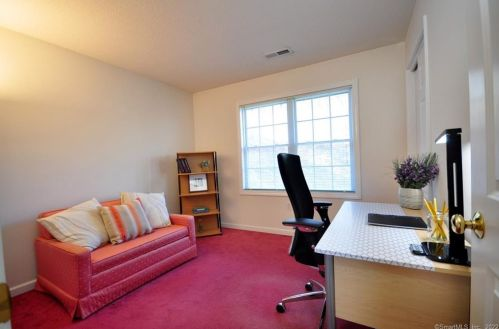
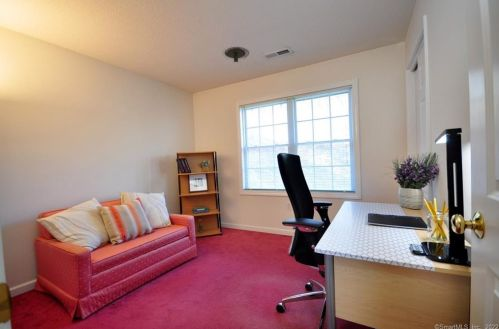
+ ceiling light [222,46,250,63]
